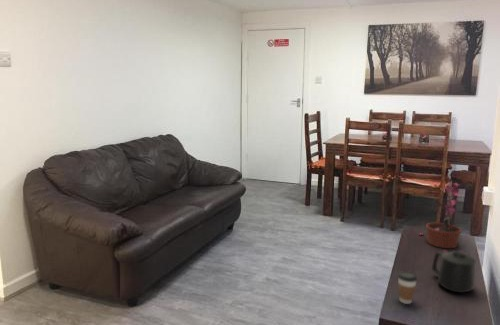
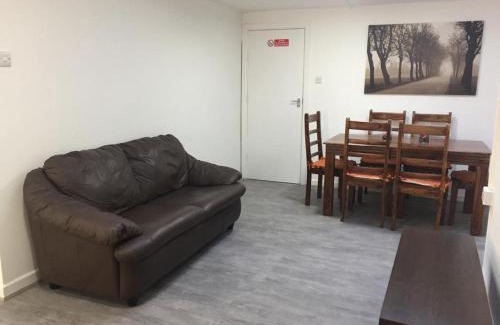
- mug [431,249,477,294]
- potted plant [418,182,463,253]
- coffee cup [397,270,418,305]
